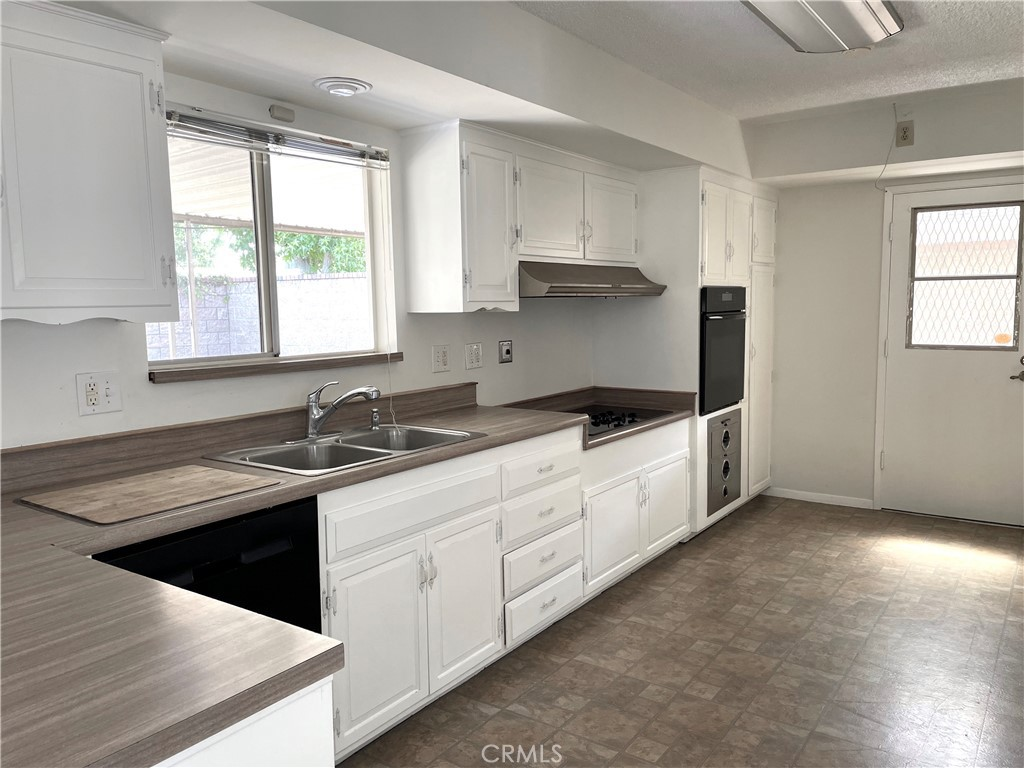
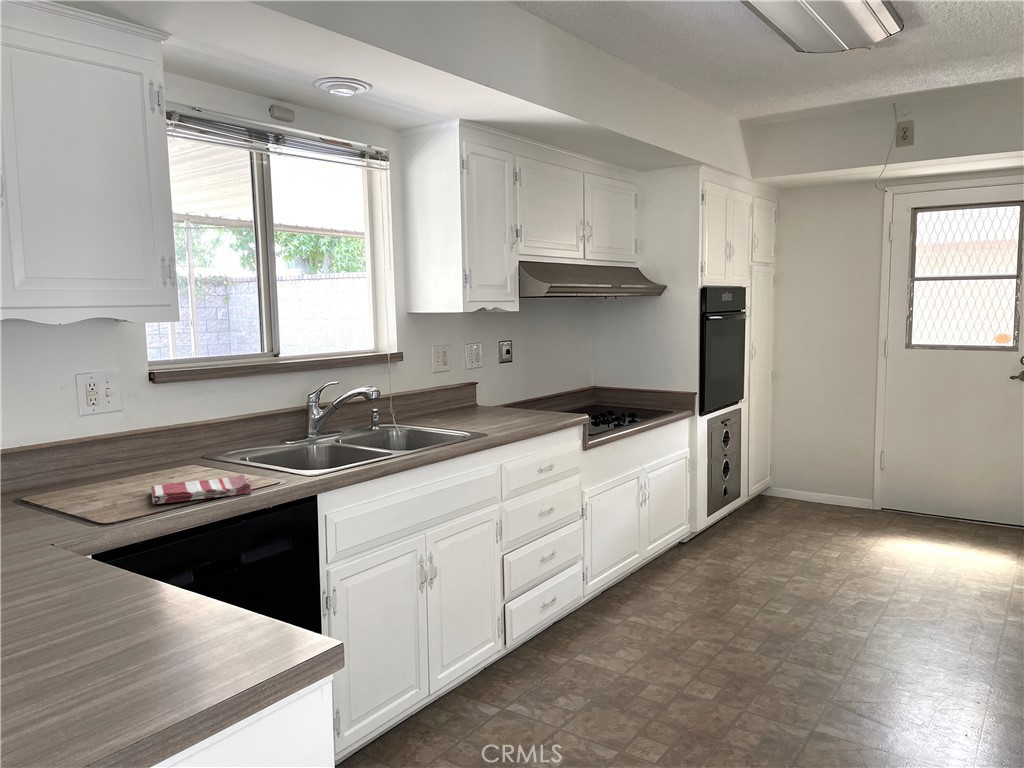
+ dish towel [150,473,252,505]
